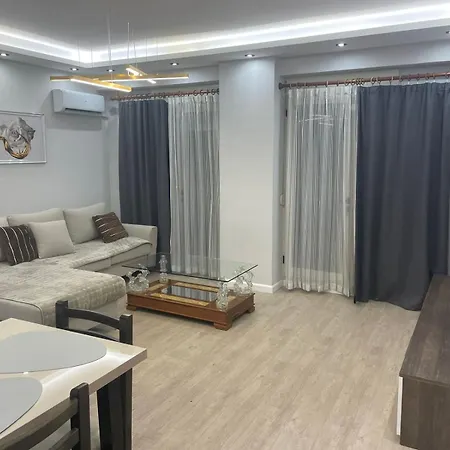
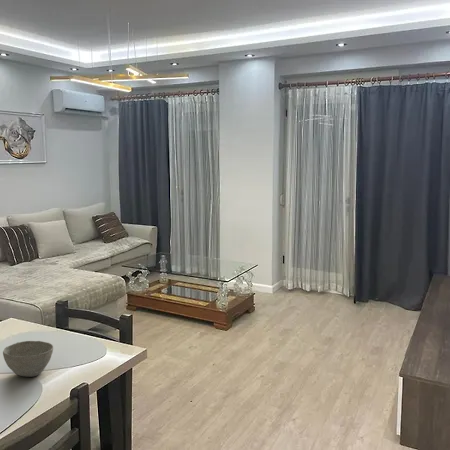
+ bowl [2,340,54,378]
